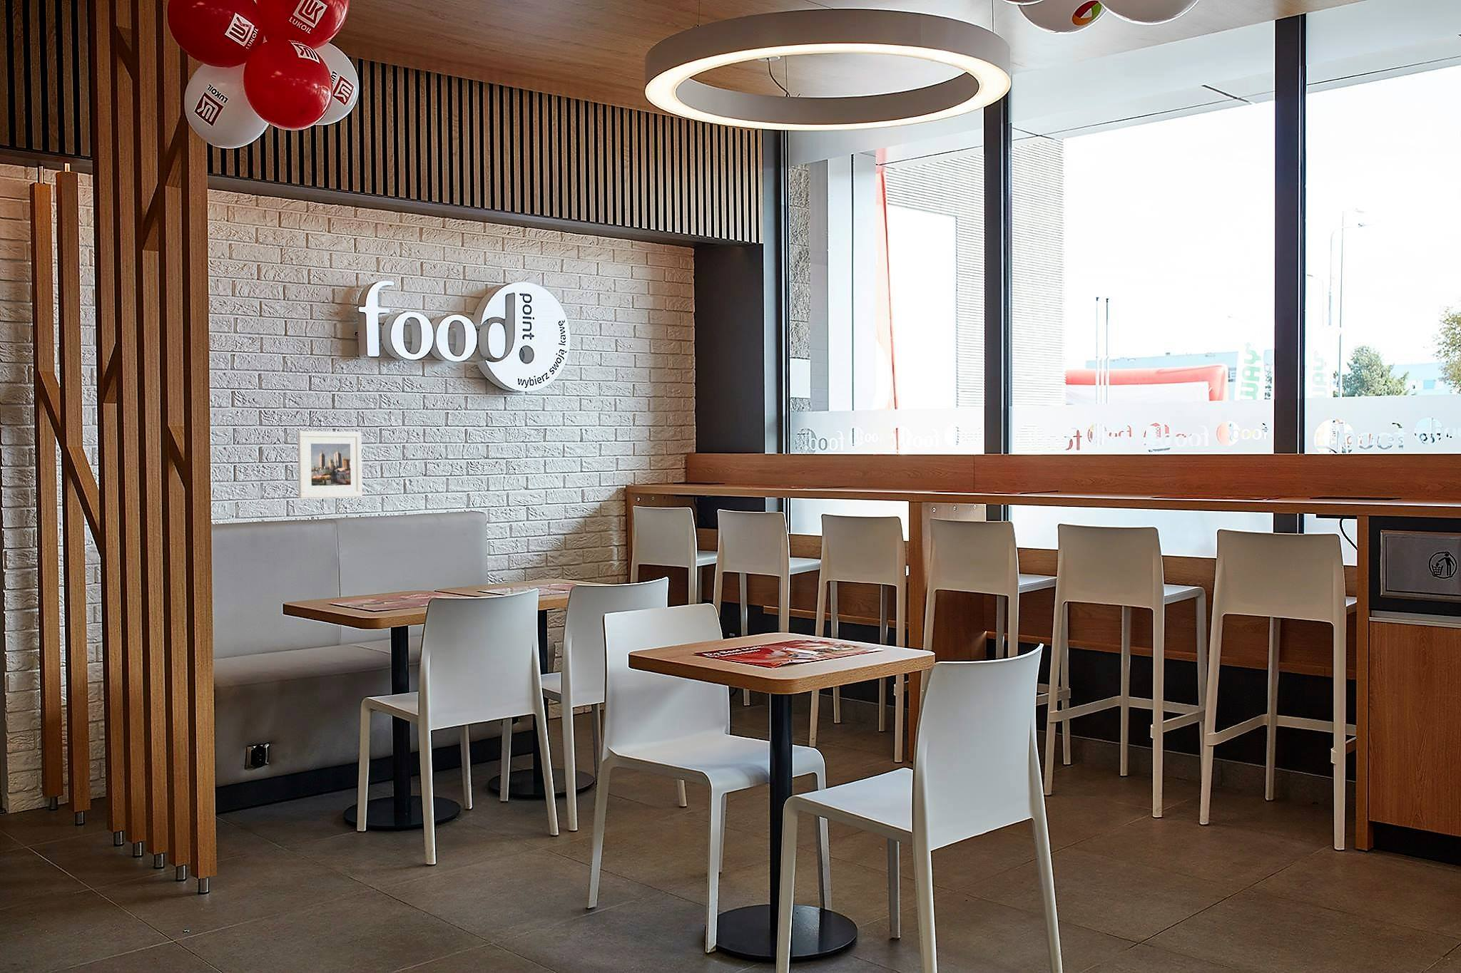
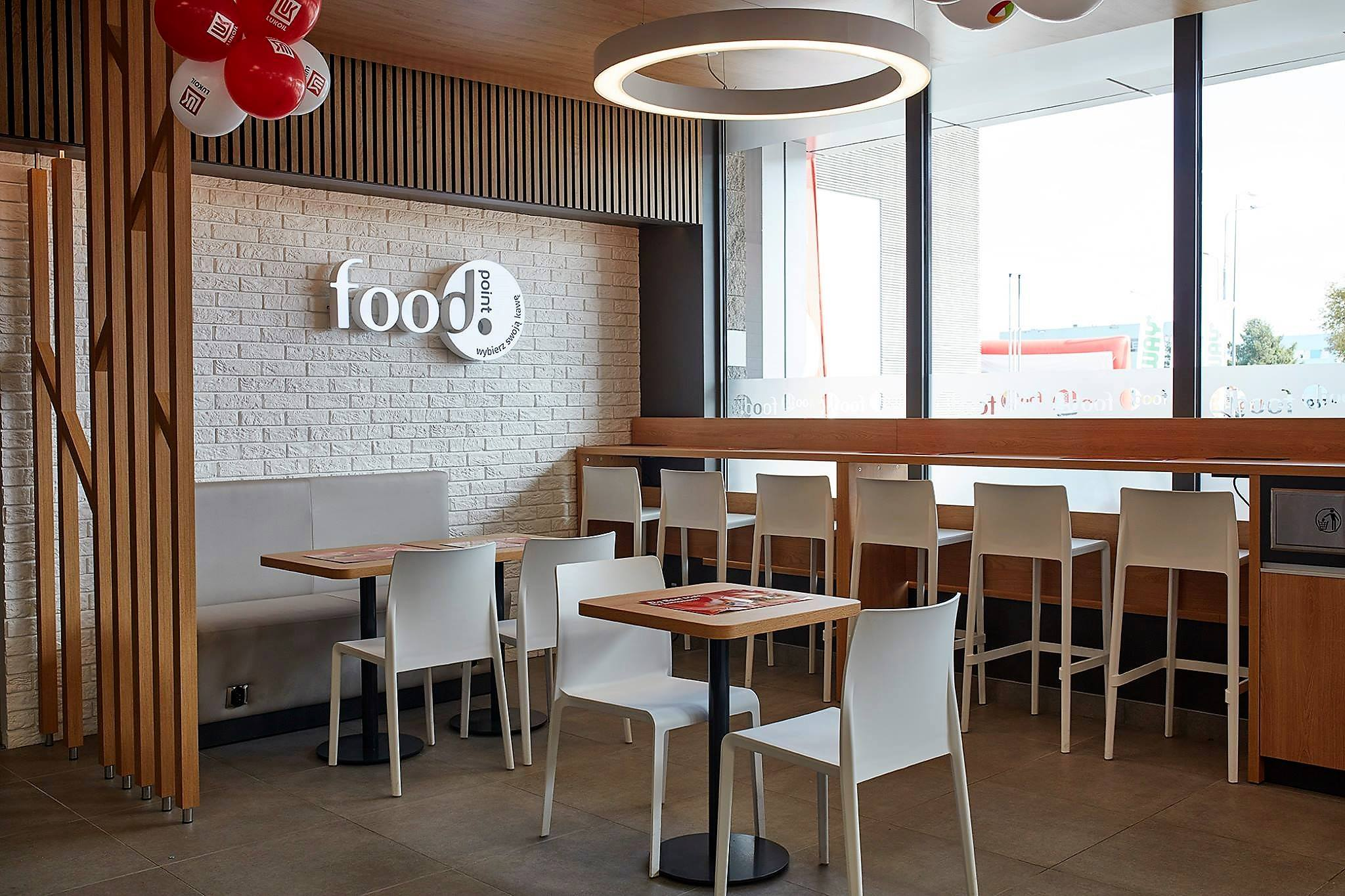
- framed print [297,430,363,498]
